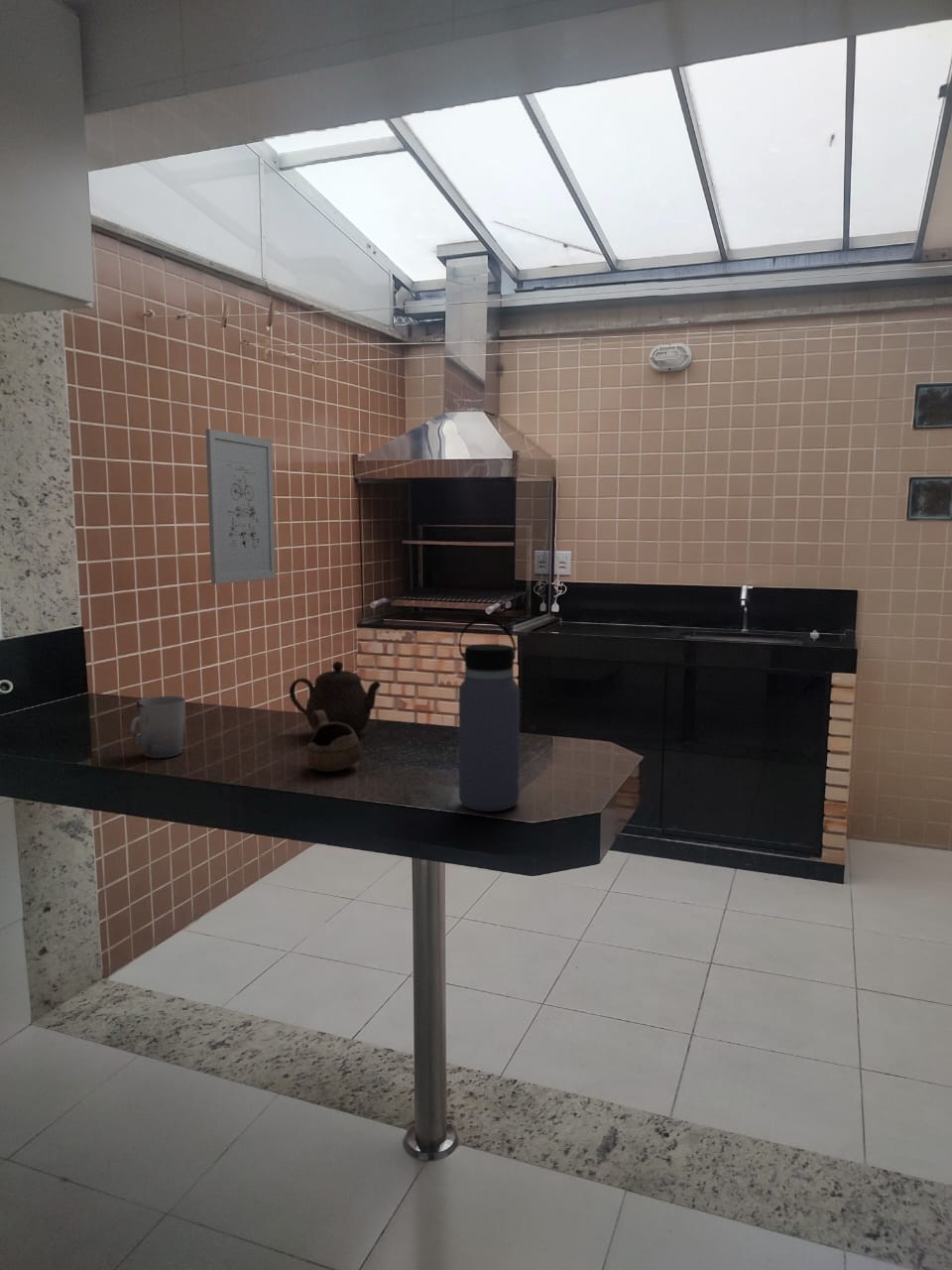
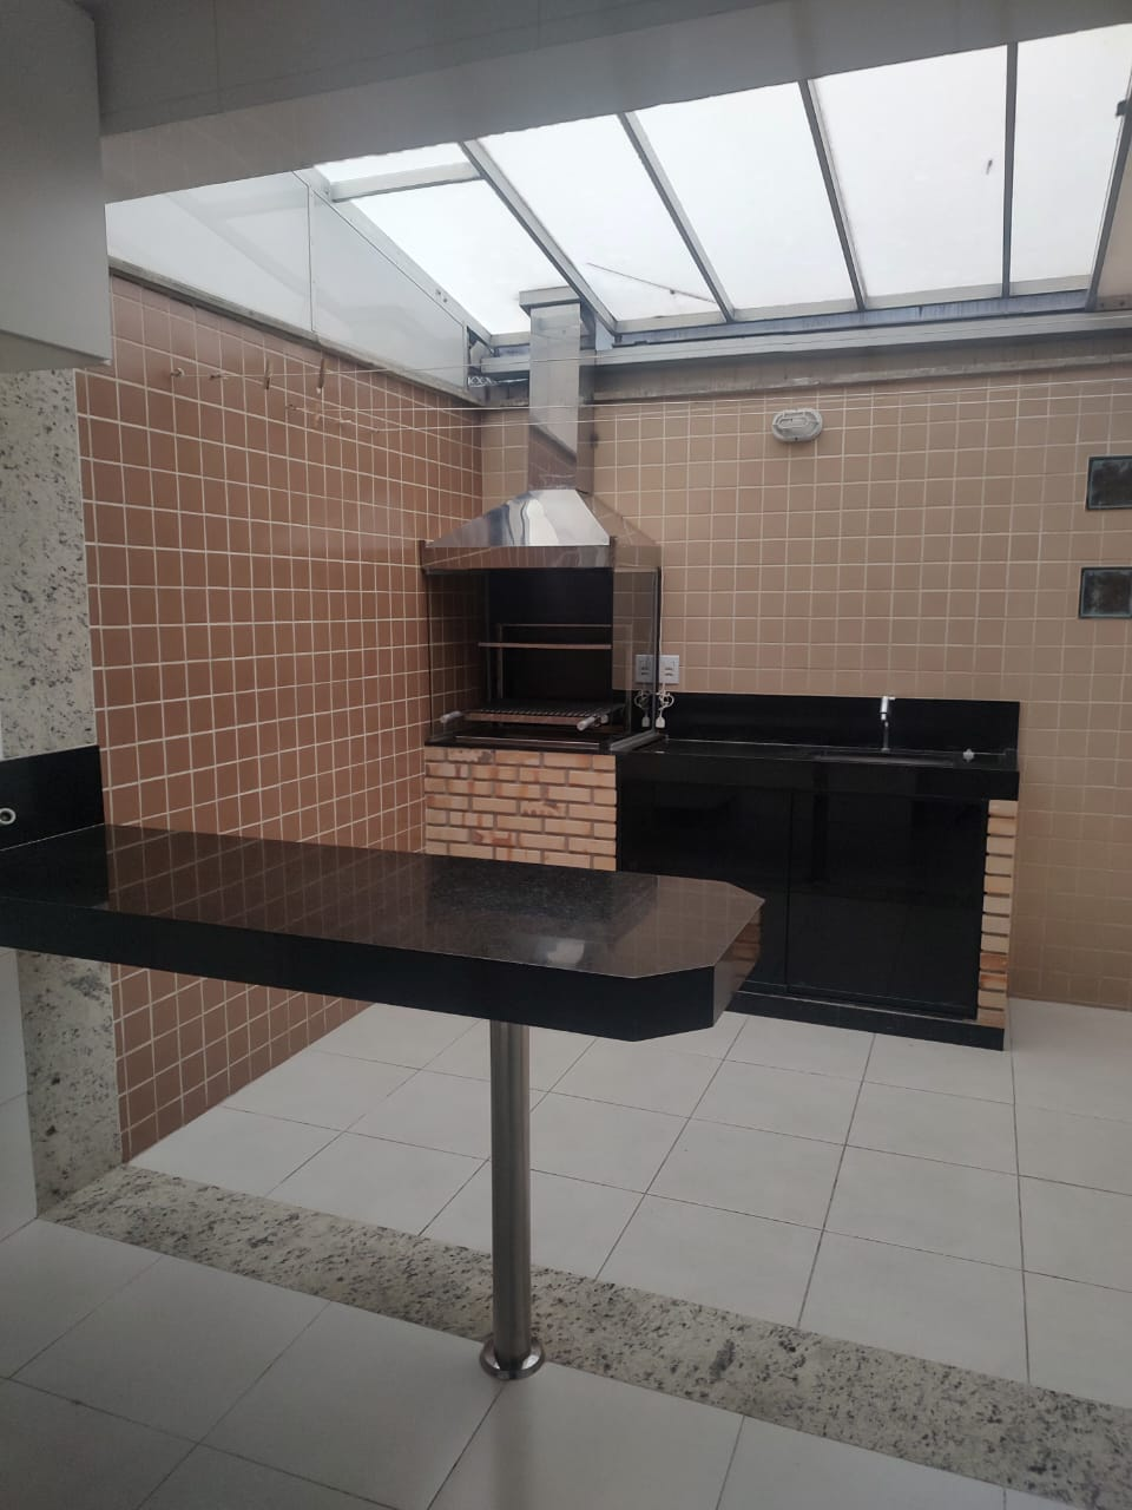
- wall art [204,428,277,585]
- cup [129,696,186,759]
- teapot [289,661,382,736]
- water bottle [458,617,521,813]
- cup [306,710,362,773]
